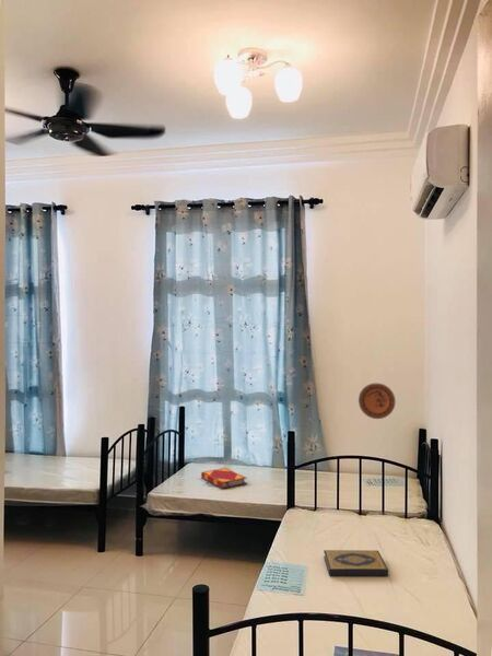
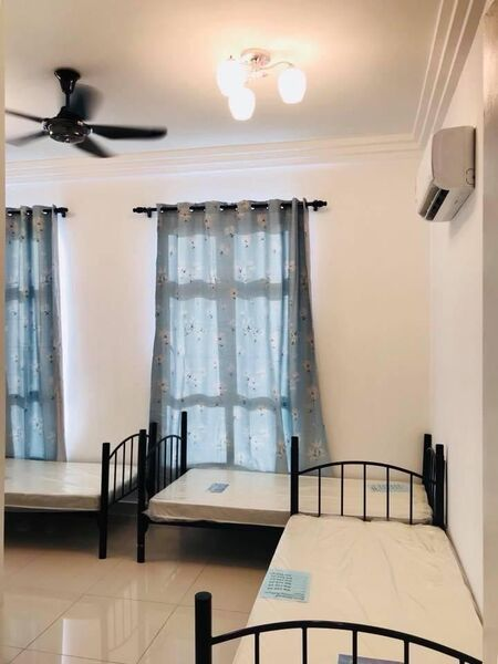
- hardback book [200,467,248,490]
- hardback book [323,549,389,577]
- decorative plate [358,383,396,420]
